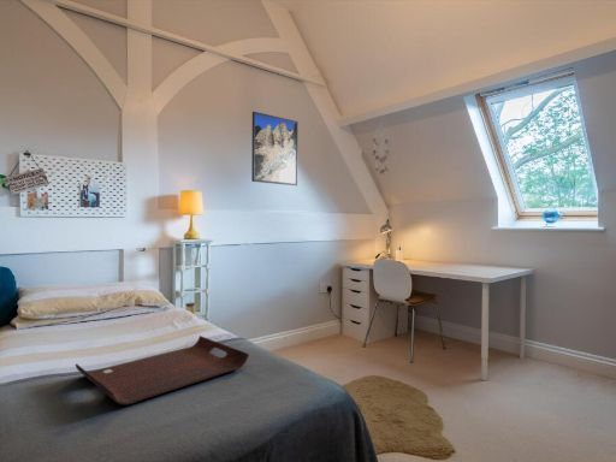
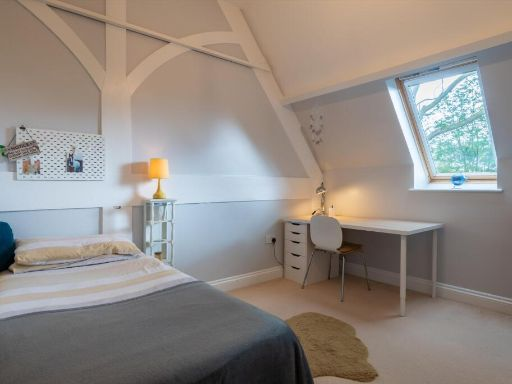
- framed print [250,111,300,186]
- serving tray [75,334,250,407]
